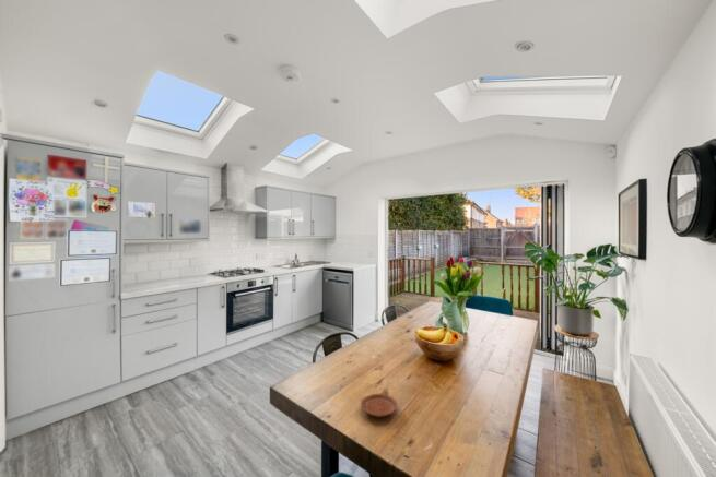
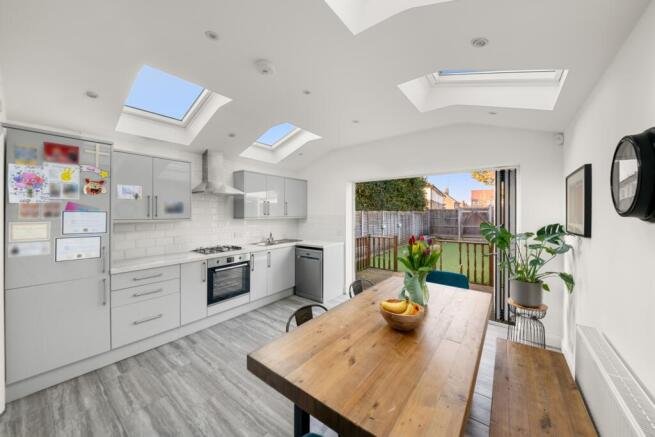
- plate [360,393,398,418]
